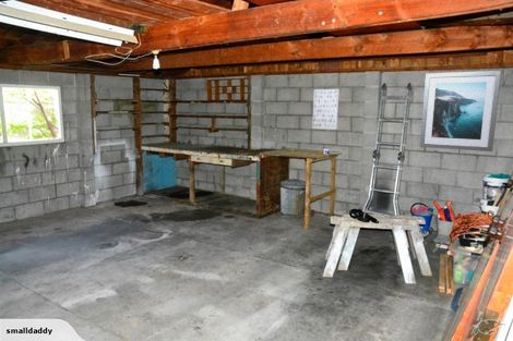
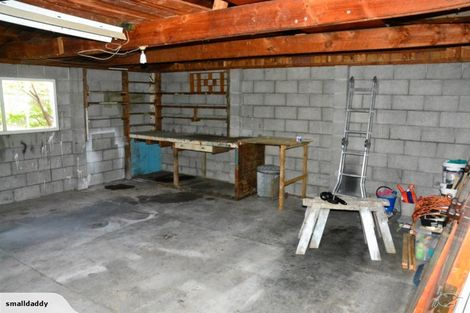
- wall art [311,88,341,131]
- wall art [419,70,502,153]
